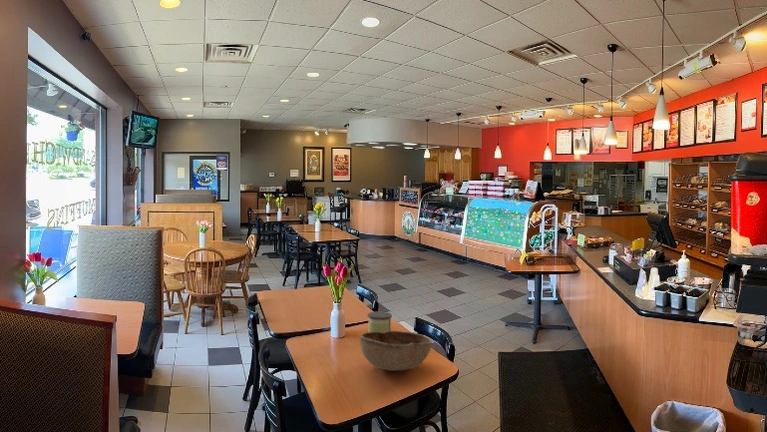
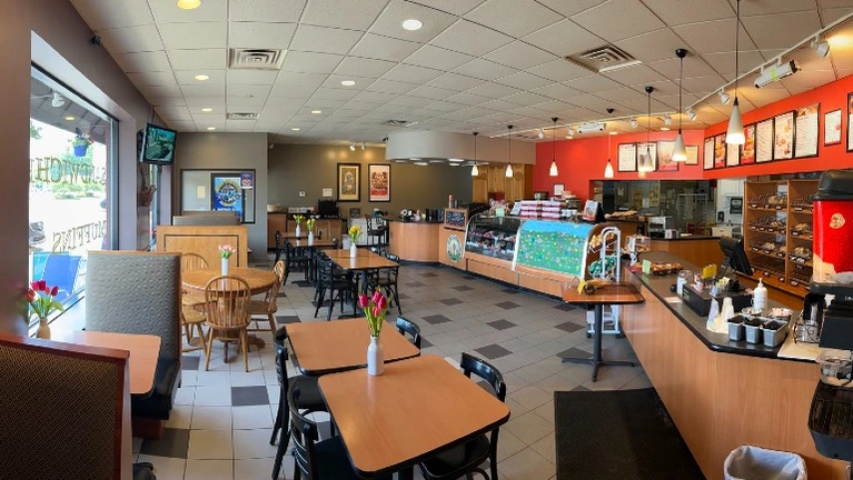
- bowl [359,330,433,372]
- candle [367,310,393,332]
